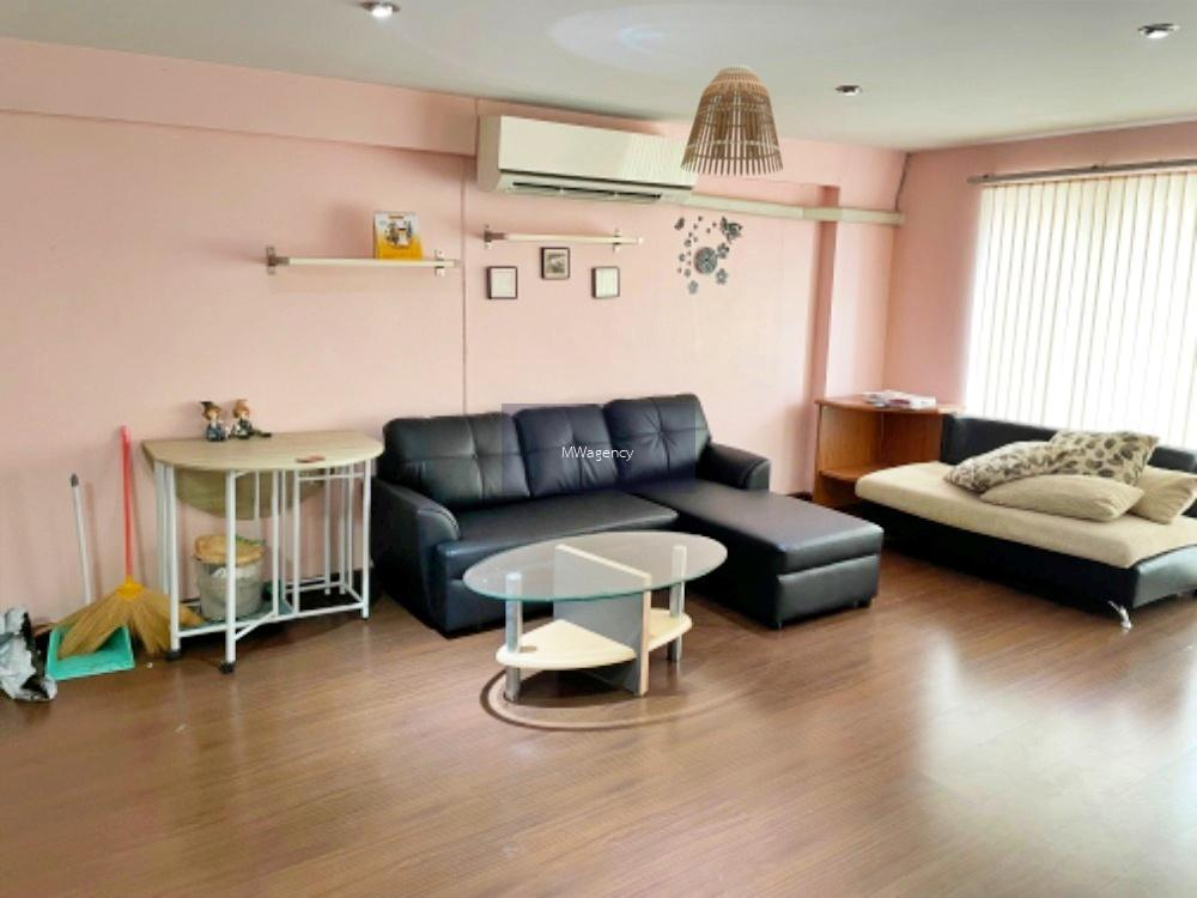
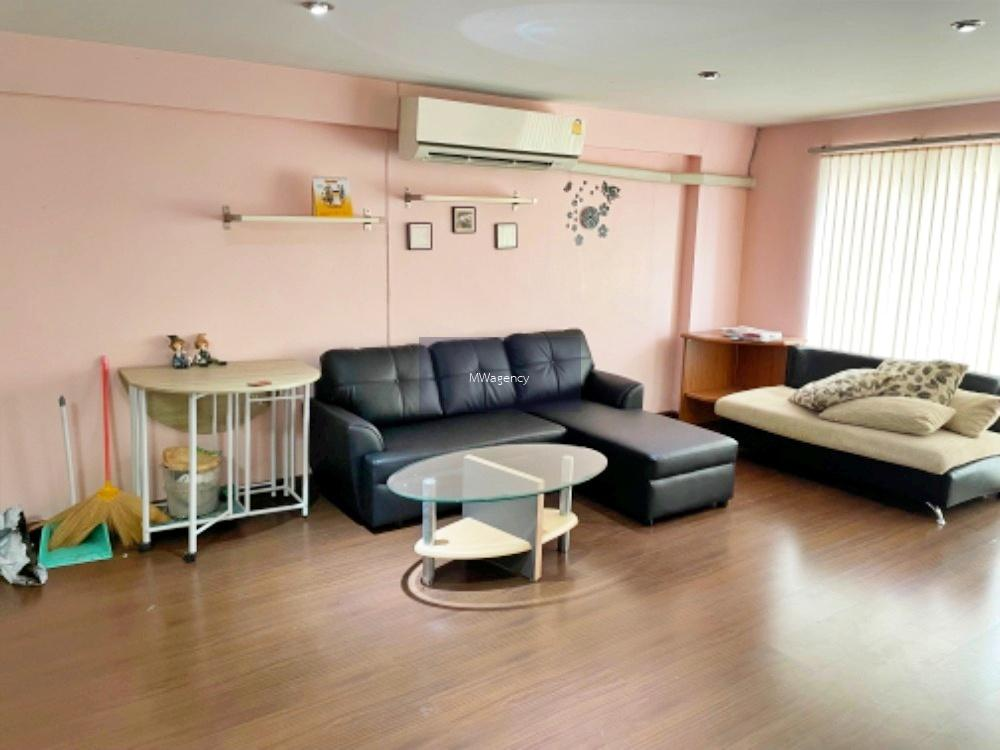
- lamp shade [680,63,784,177]
